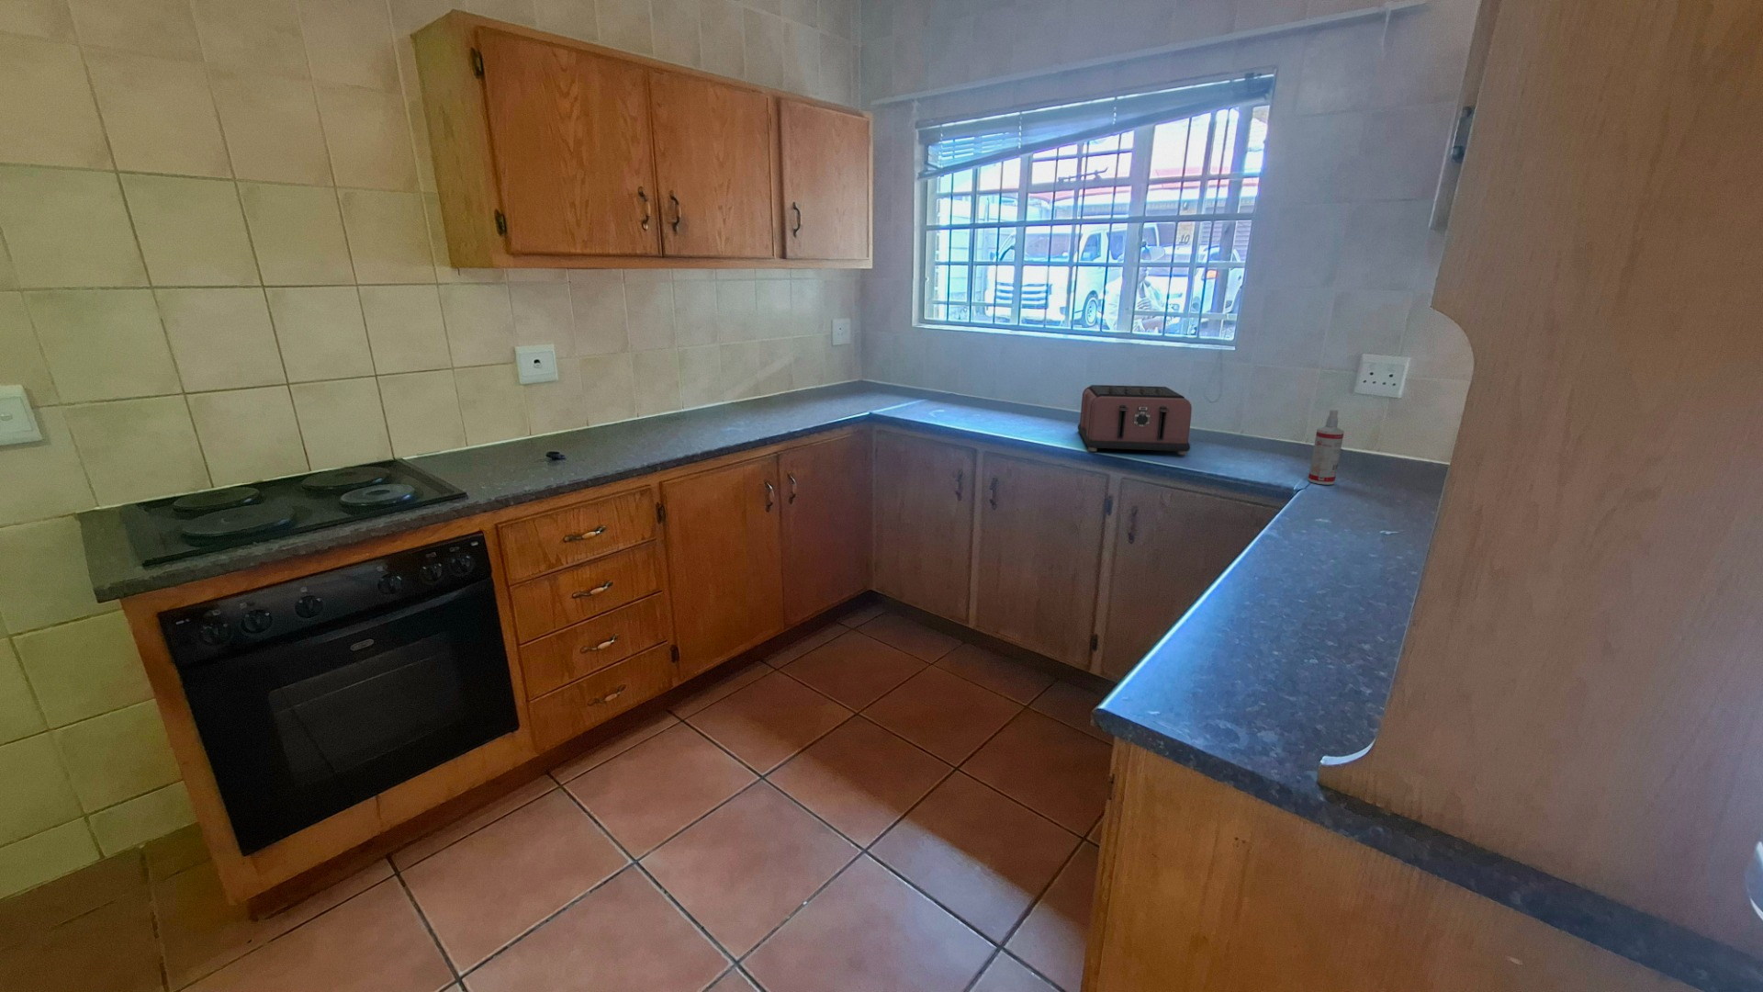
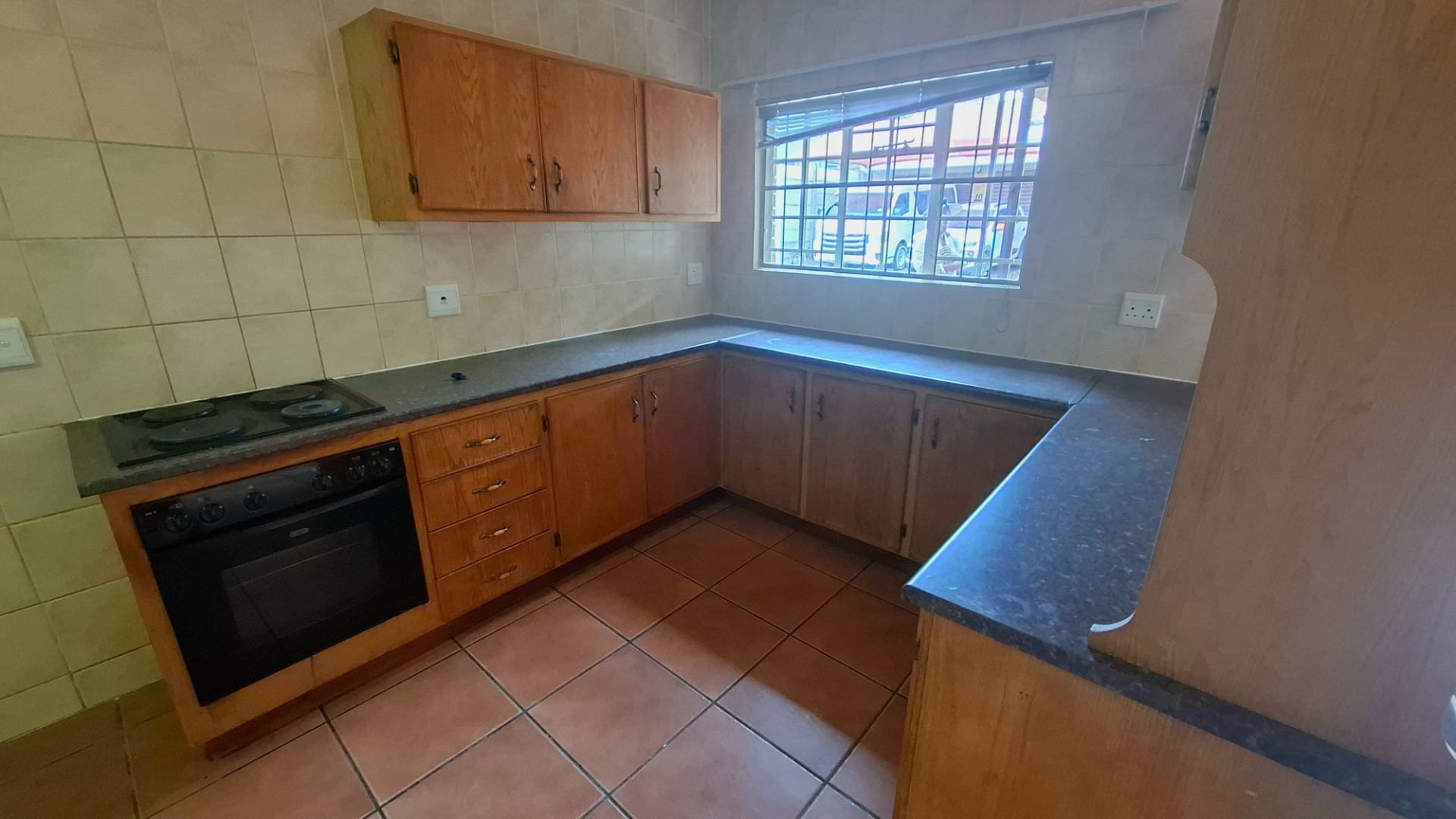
- toaster [1078,384,1193,455]
- spray bottle [1308,408,1345,486]
